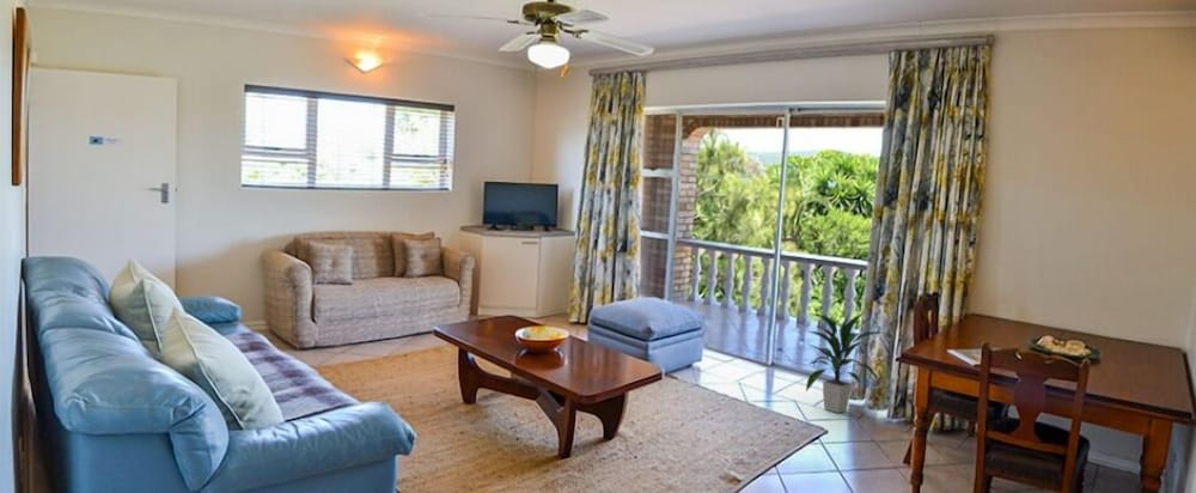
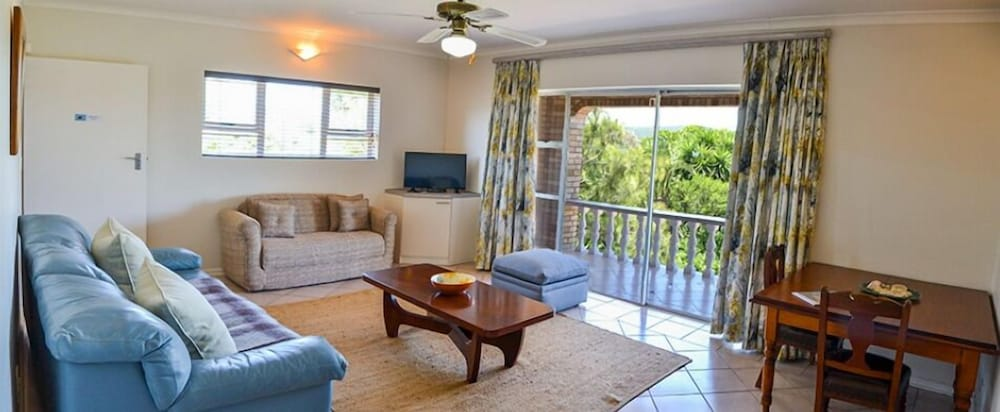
- indoor plant [804,310,884,414]
